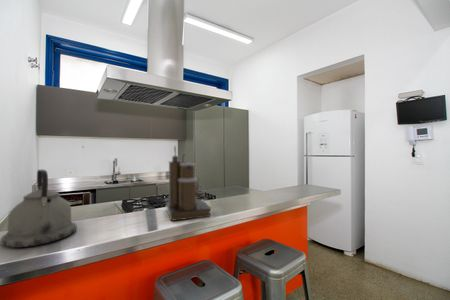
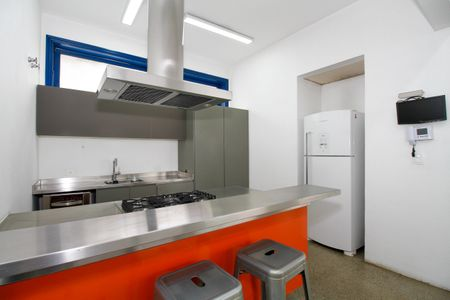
- coffee maker [165,145,212,222]
- kettle [0,169,78,249]
